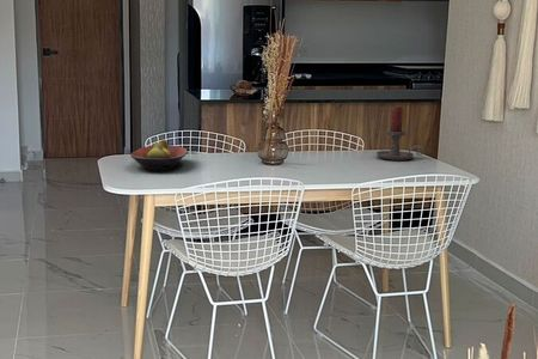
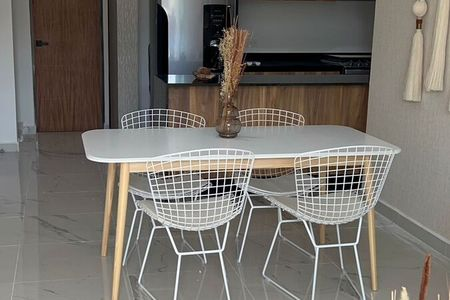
- candle holder [375,105,424,162]
- fruit bowl [129,139,188,172]
